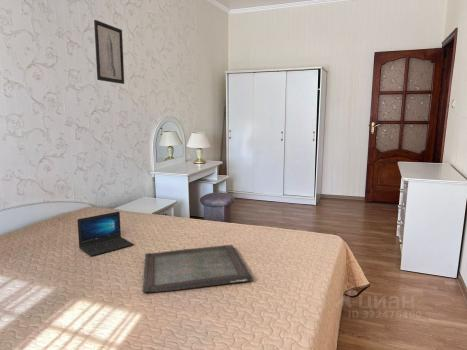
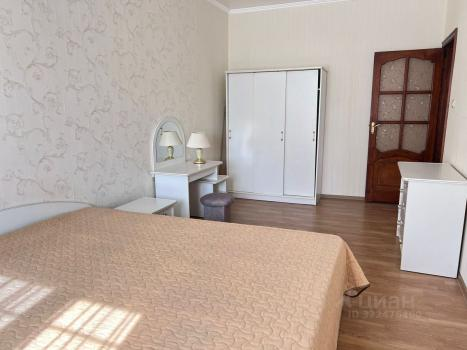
- wall art [93,19,125,85]
- laptop [76,211,134,257]
- serving tray [142,244,253,294]
